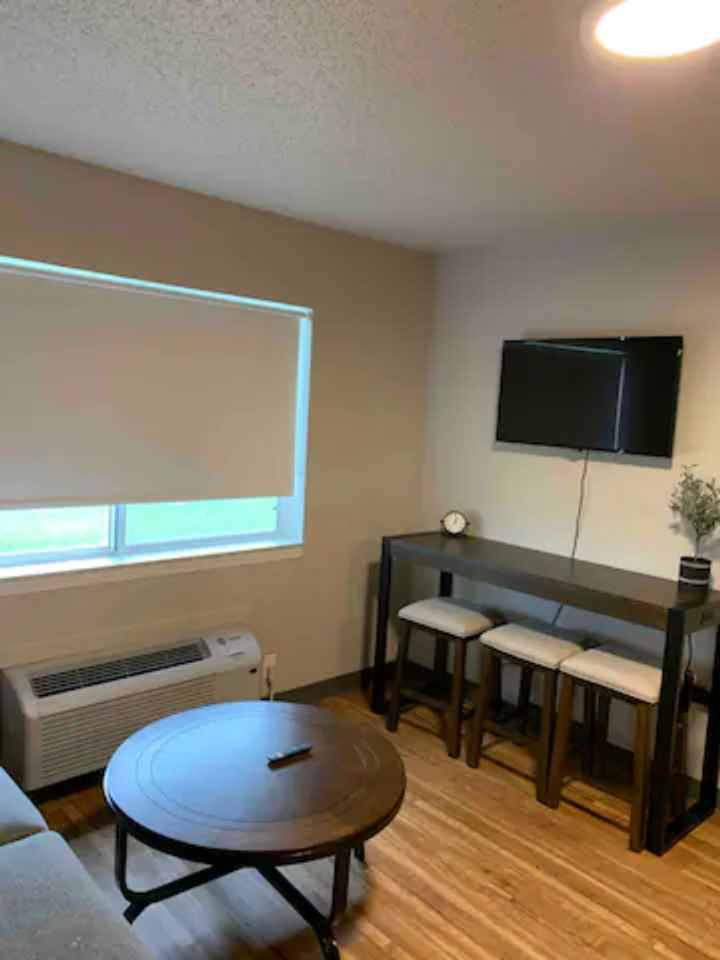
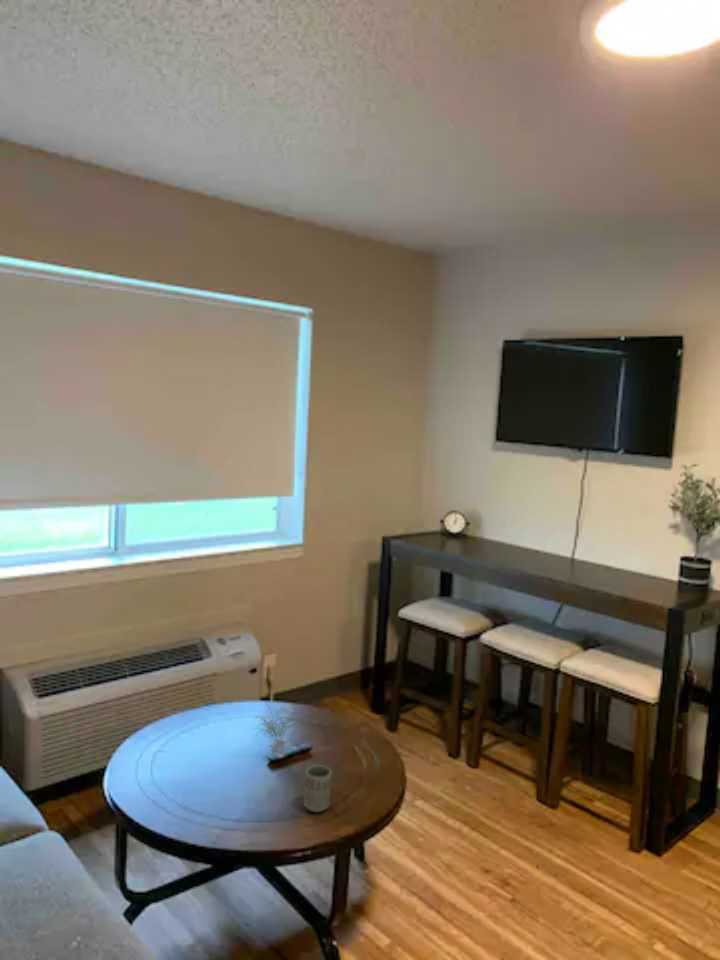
+ plant [250,702,305,759]
+ cup [303,764,333,813]
